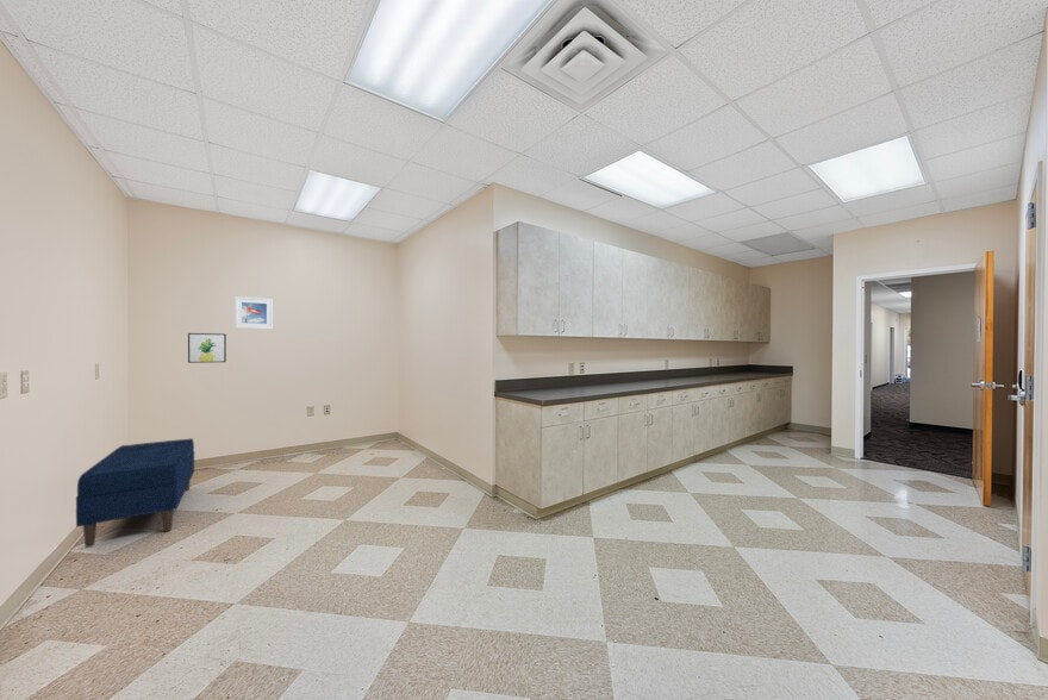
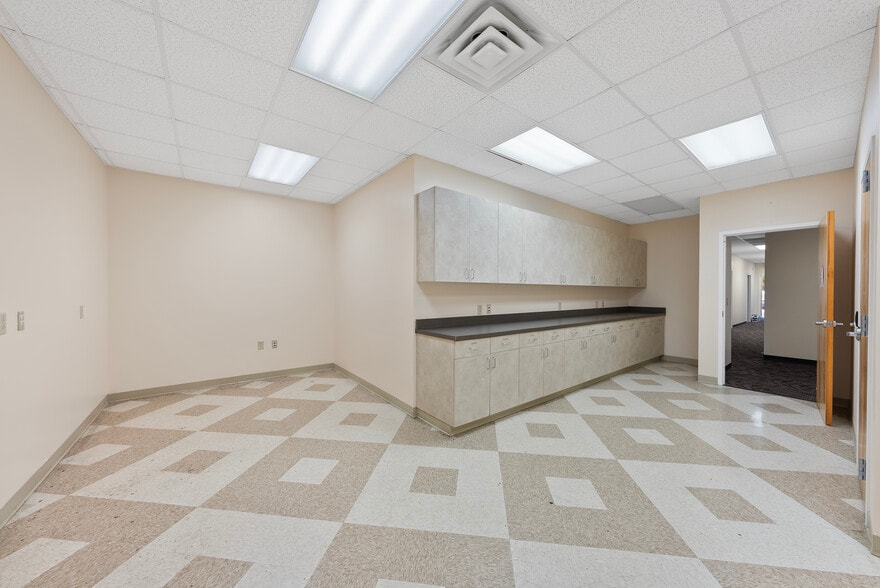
- bench [75,437,195,549]
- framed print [233,295,274,331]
- wall art [187,332,227,364]
